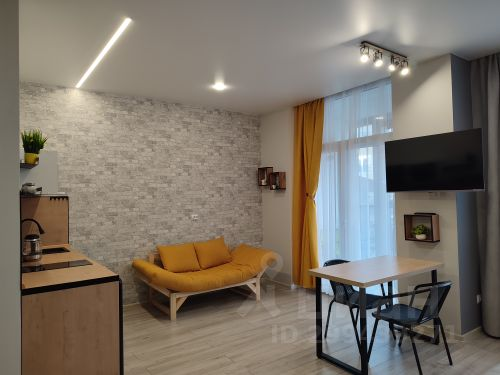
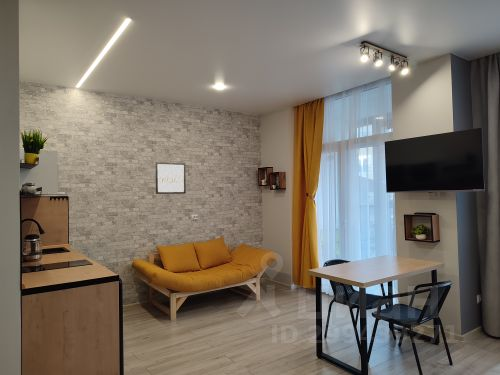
+ wall art [155,161,187,195]
